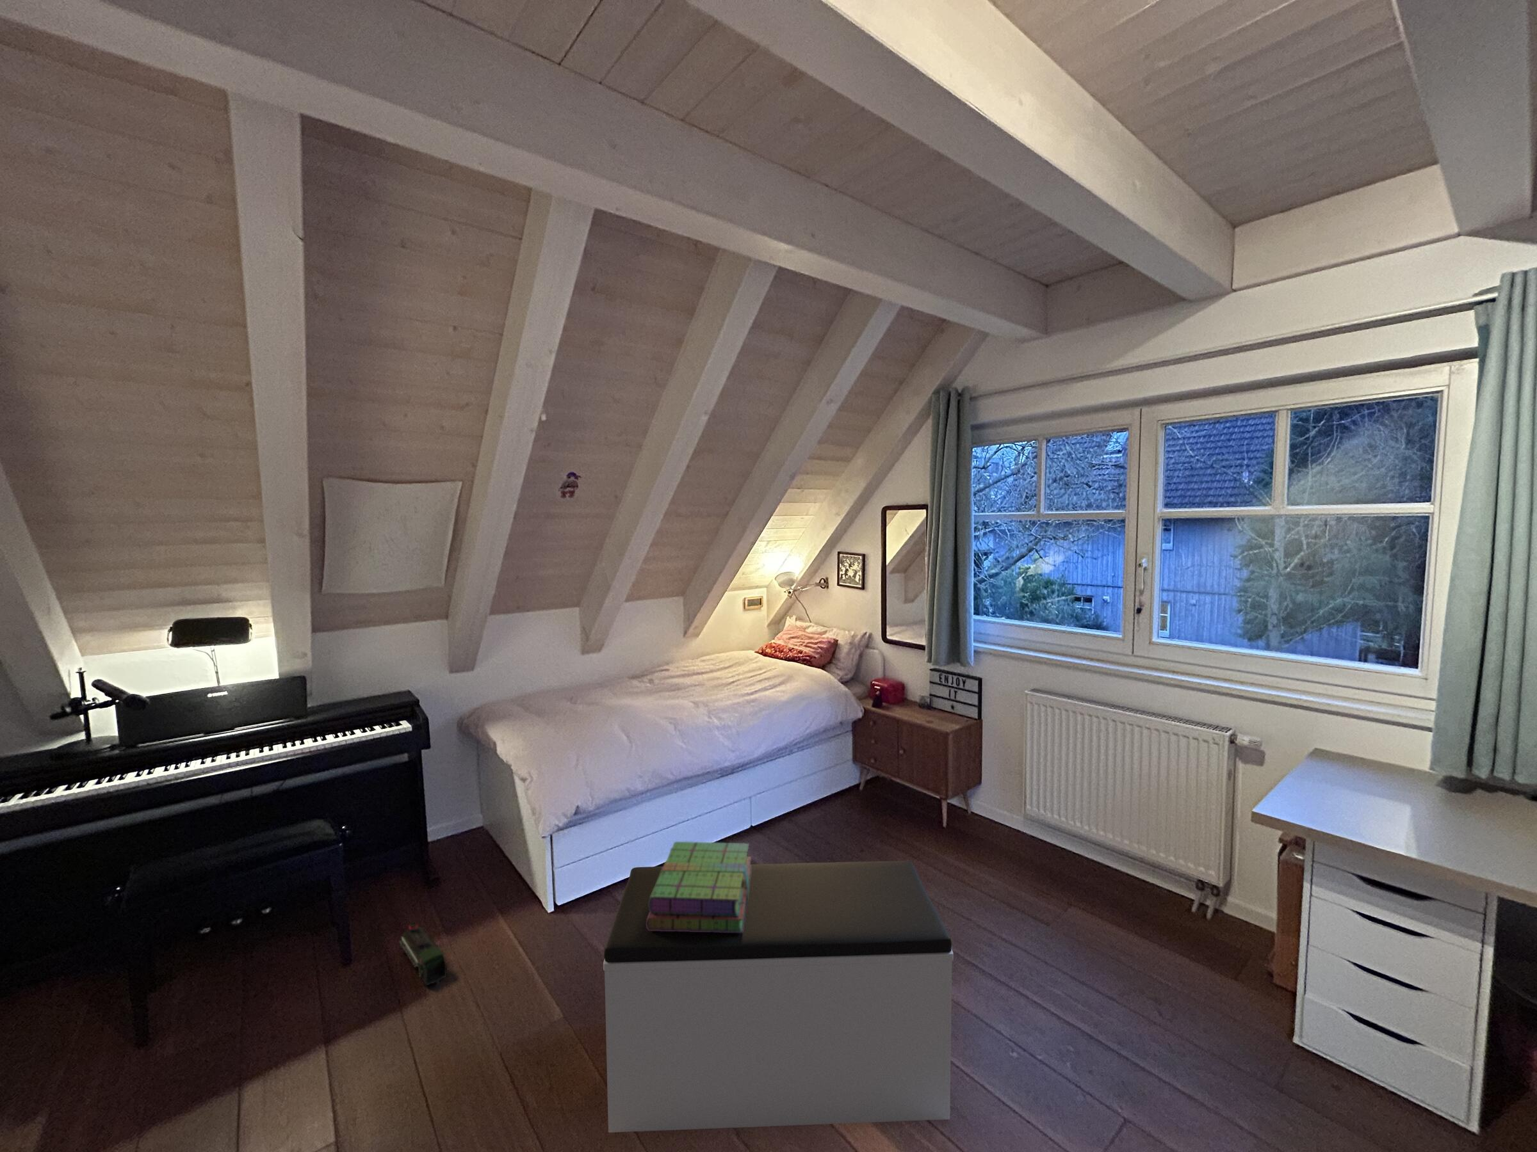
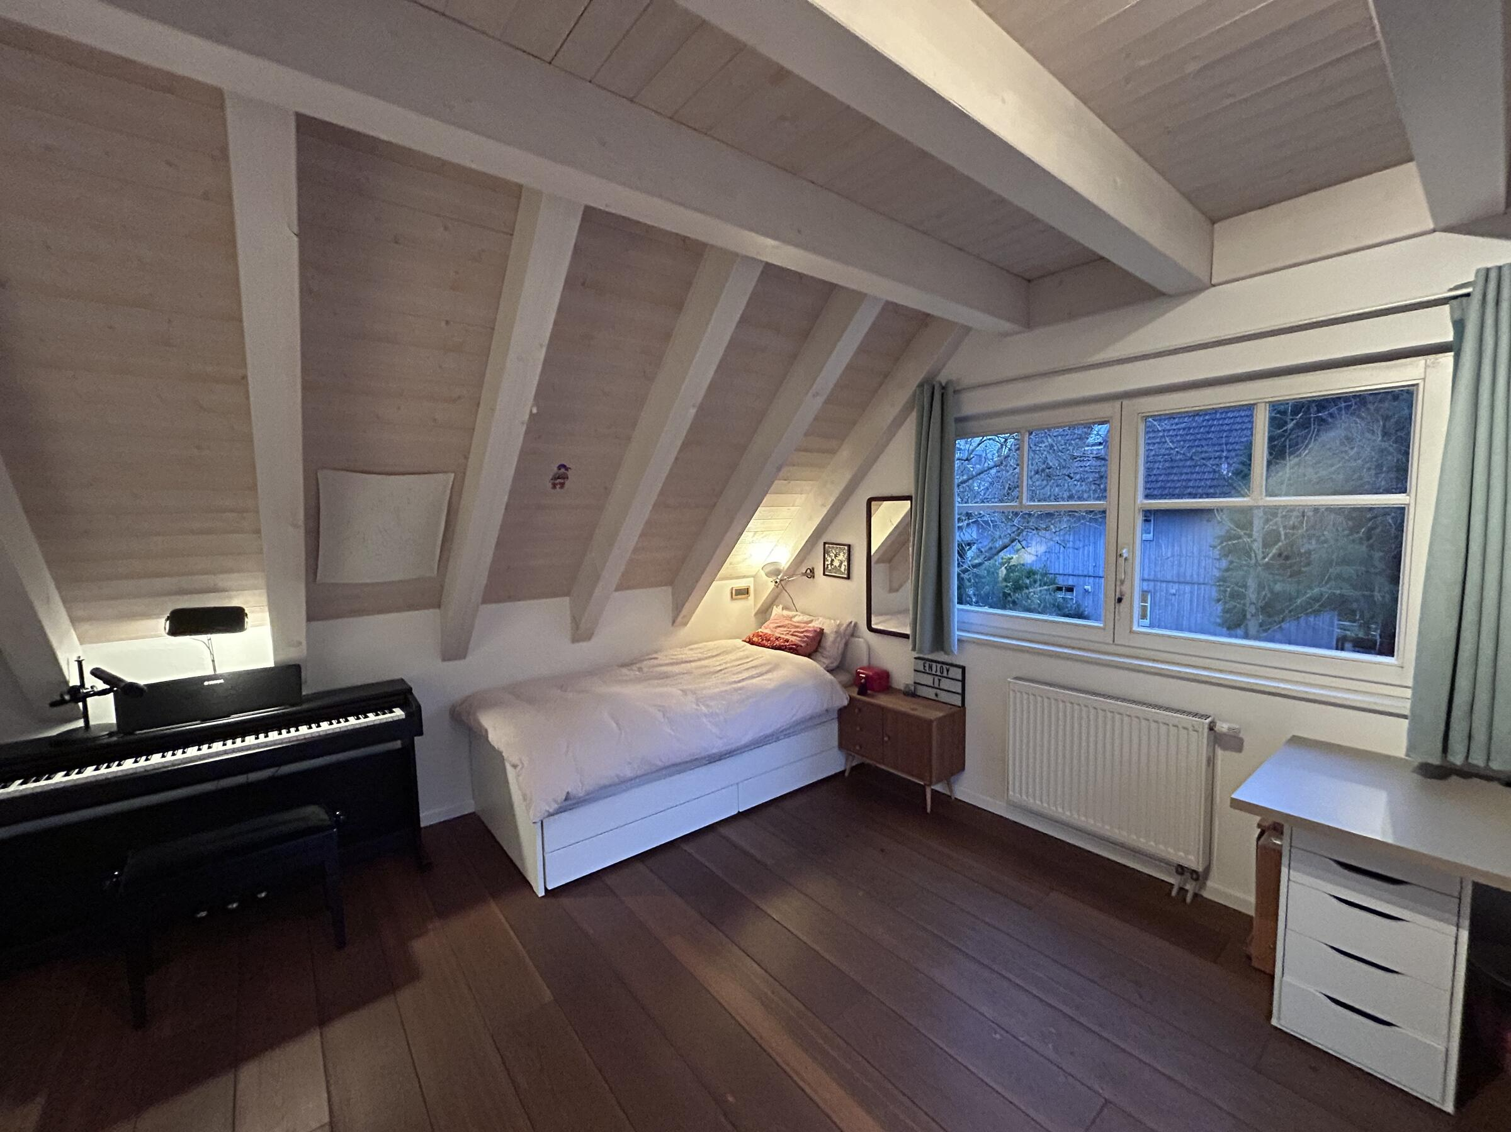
- stack of books [646,841,752,933]
- bench [603,860,954,1134]
- toy train [399,922,447,986]
